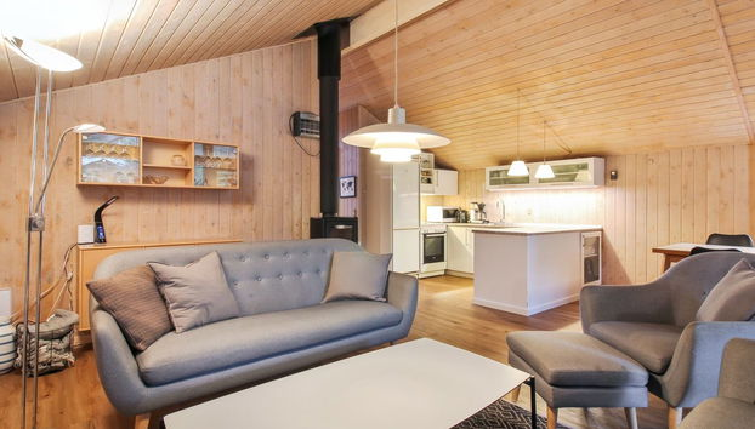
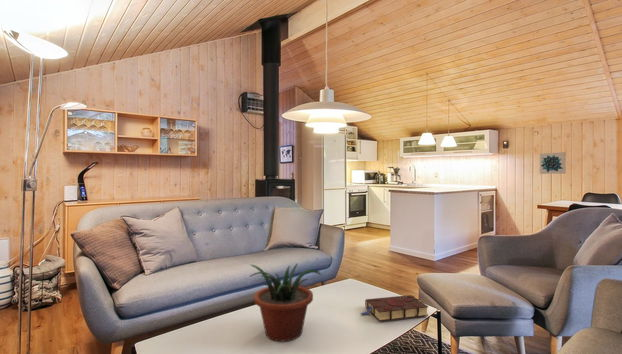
+ book [360,294,429,322]
+ potted plant [248,262,322,342]
+ wall art [539,151,567,175]
